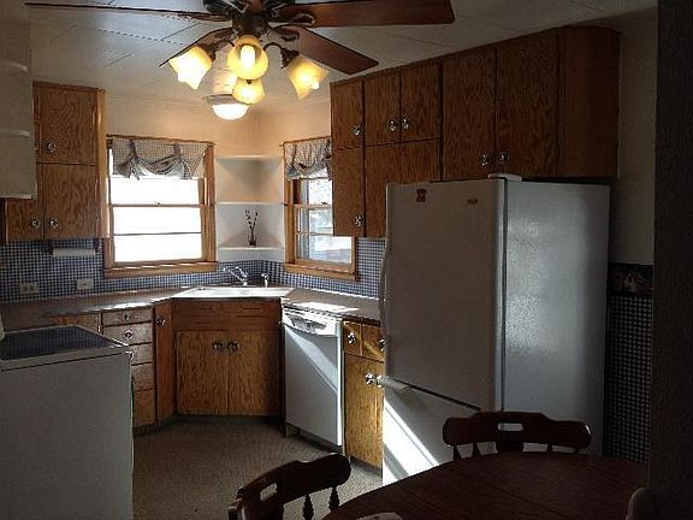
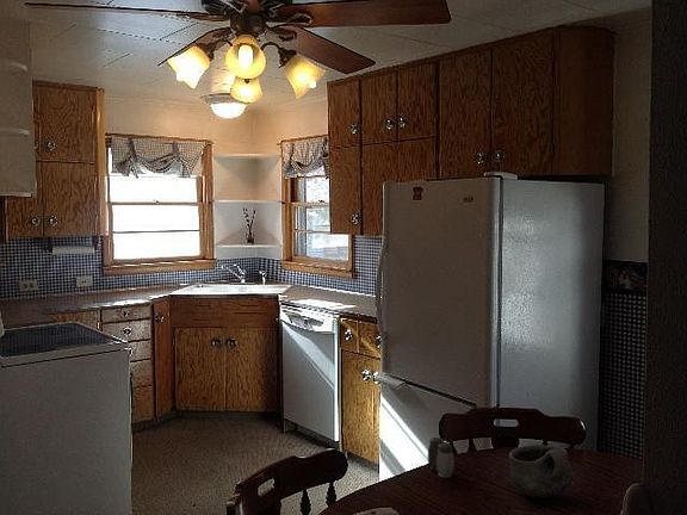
+ salt and pepper shaker [427,436,456,478]
+ bowl [508,443,575,500]
